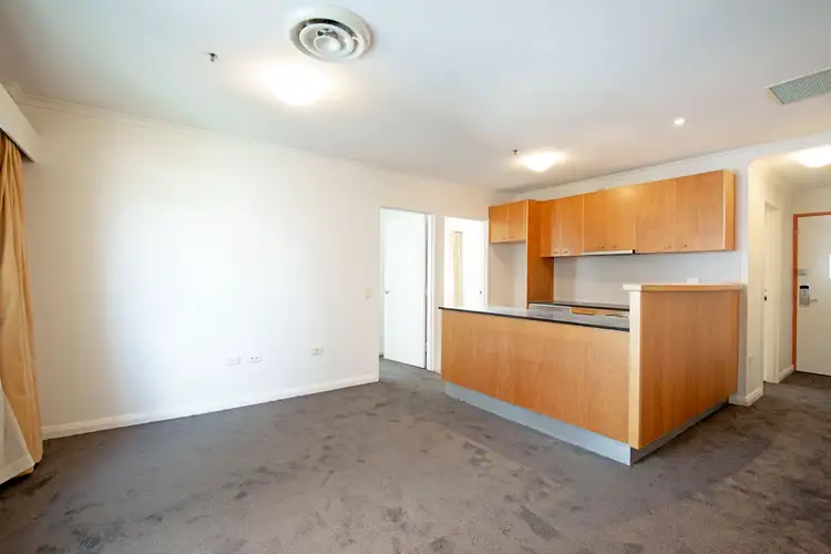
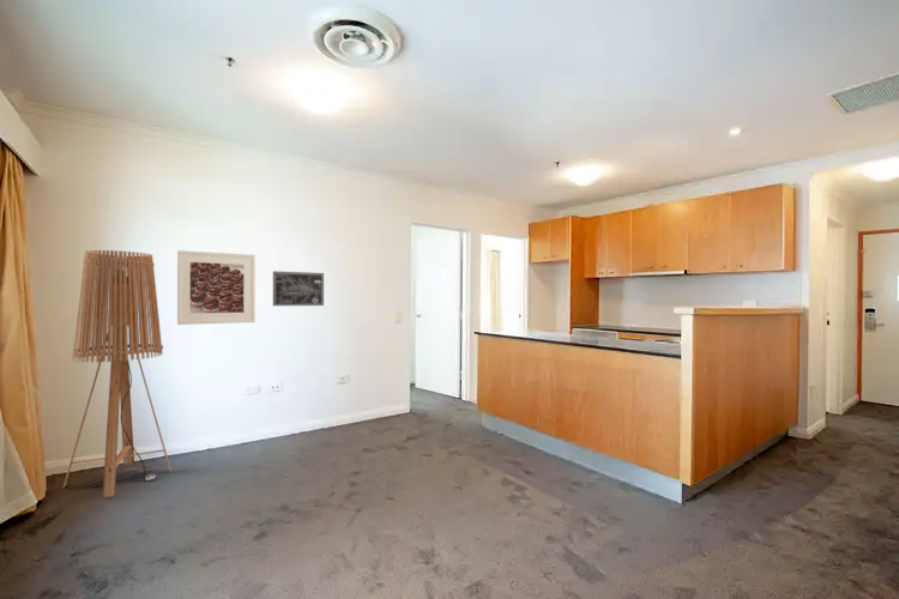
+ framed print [176,249,257,326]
+ floor lamp [61,249,173,498]
+ wall art [272,270,325,307]
